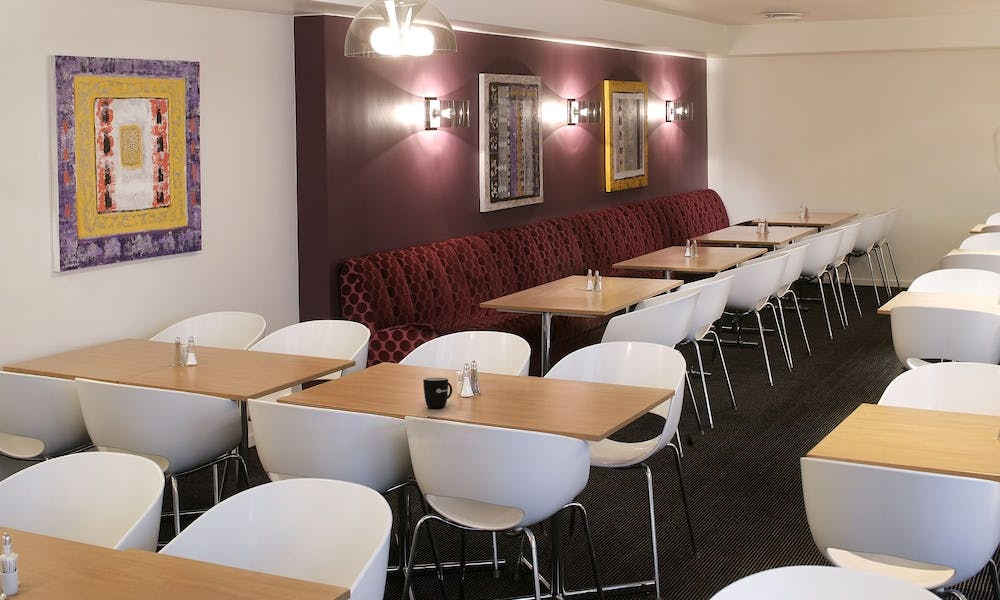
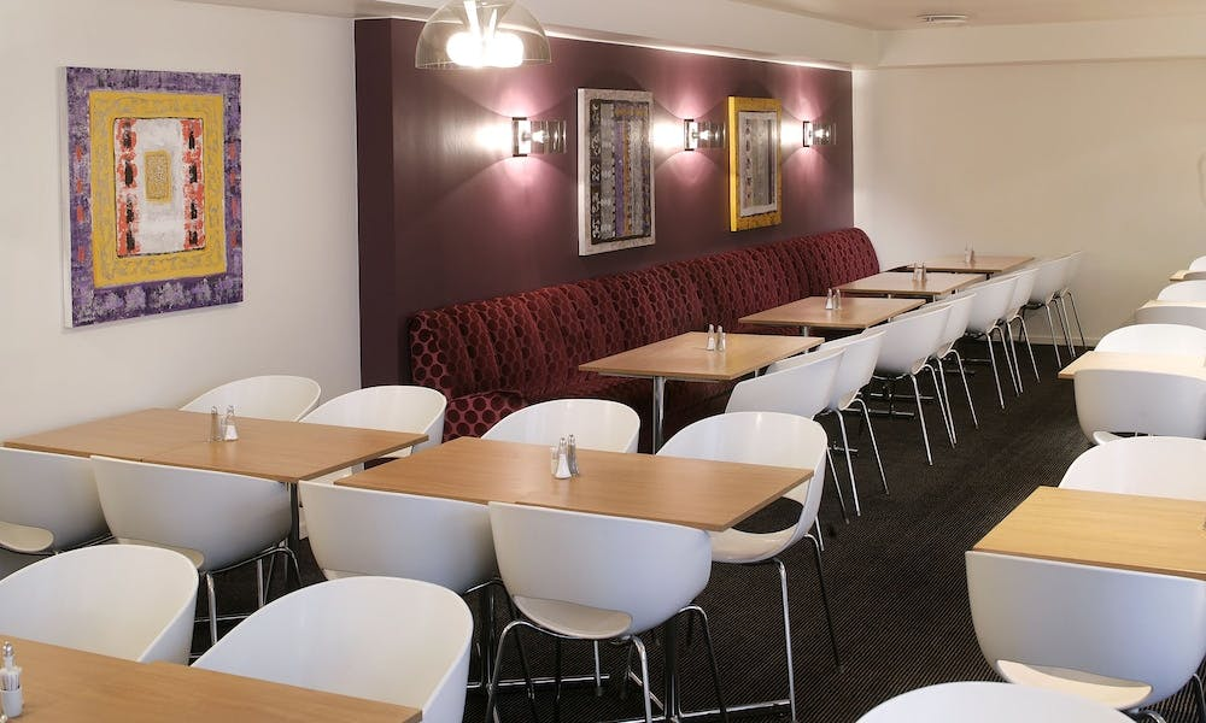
- mug [422,376,453,409]
